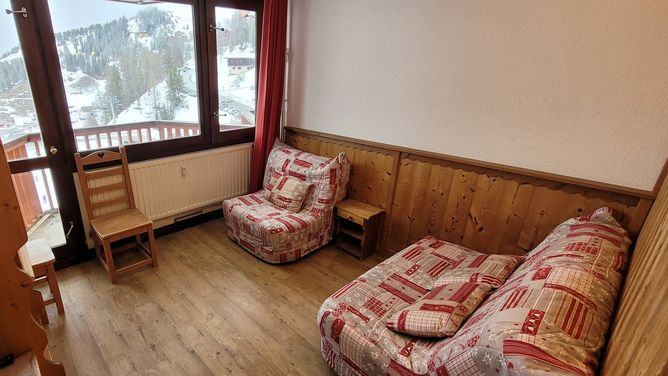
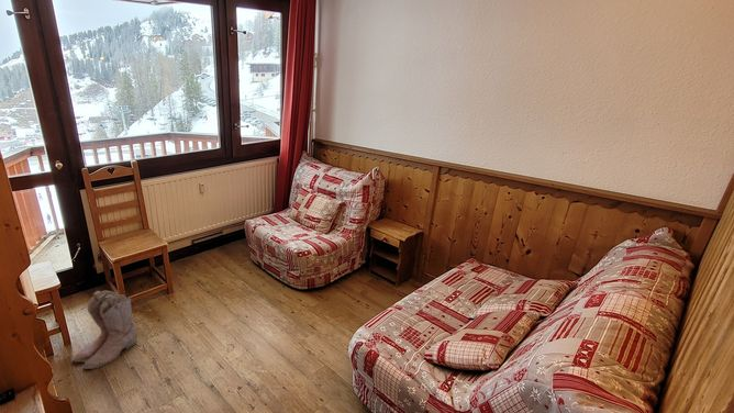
+ boots [71,289,138,370]
